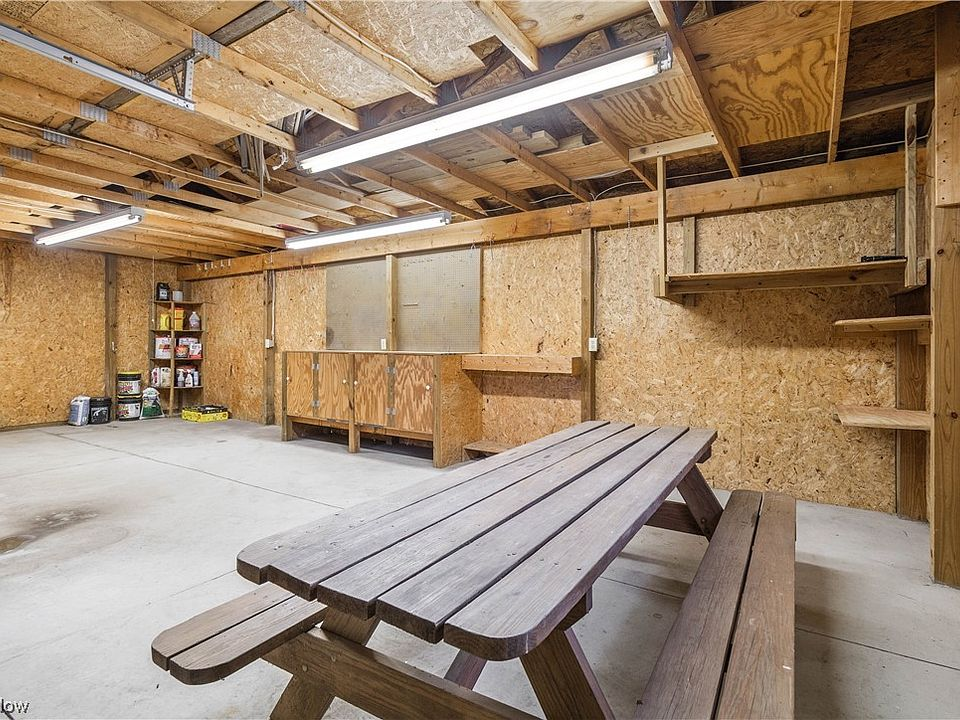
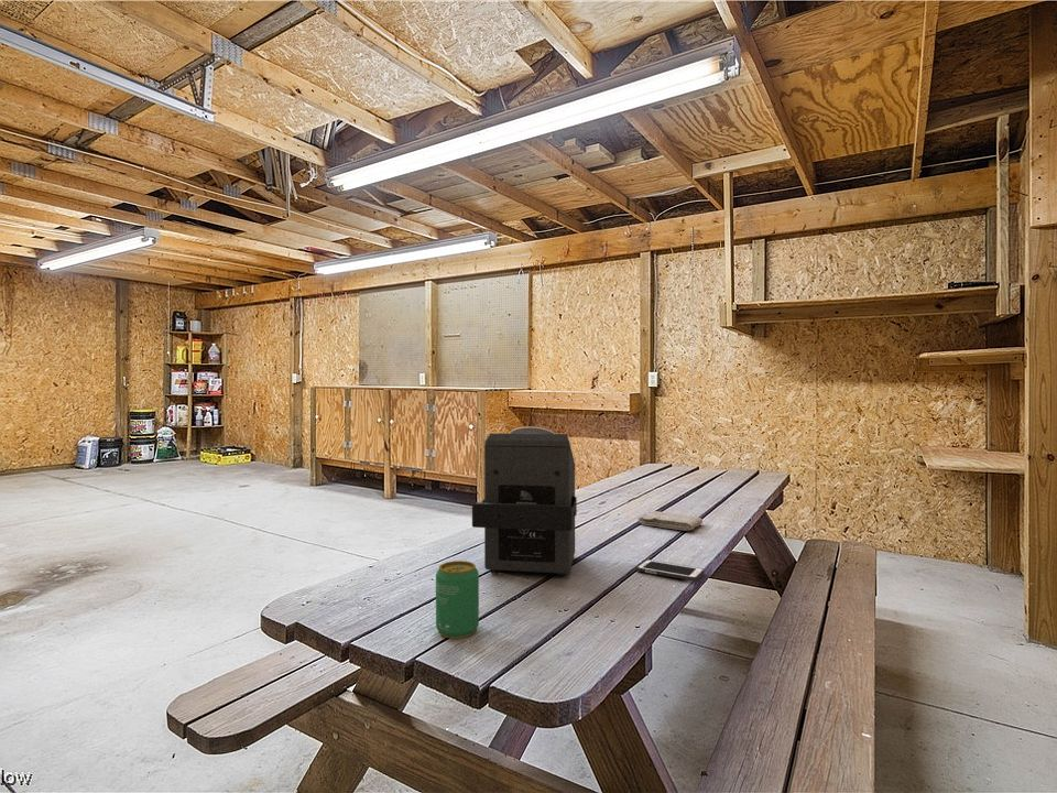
+ beverage can [435,560,480,639]
+ washcloth [636,510,704,532]
+ cell phone [635,558,705,582]
+ speaker [471,426,578,578]
